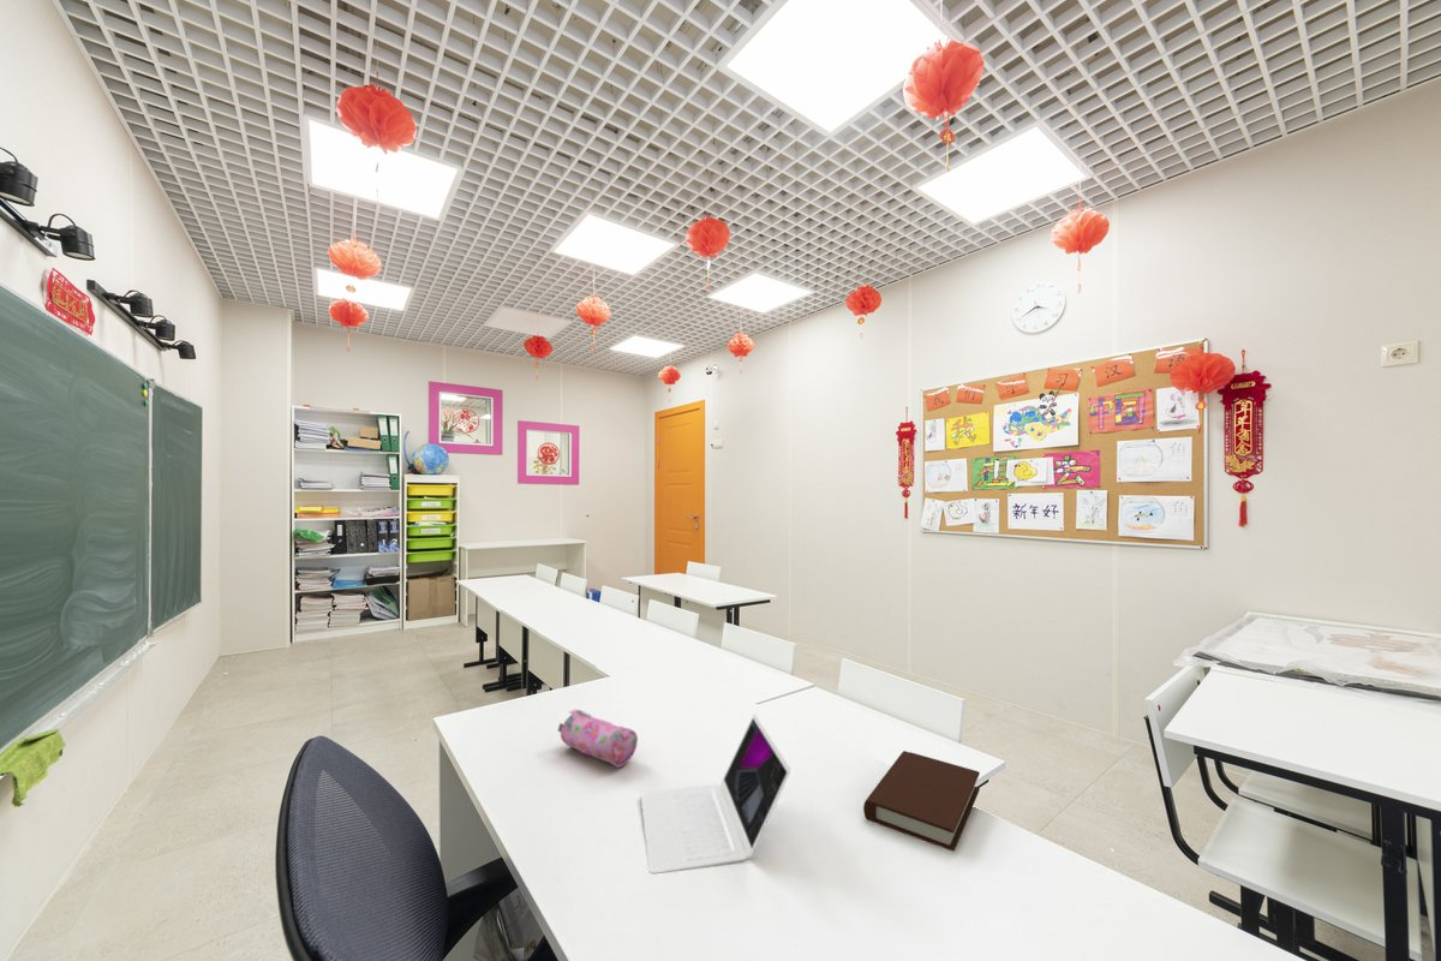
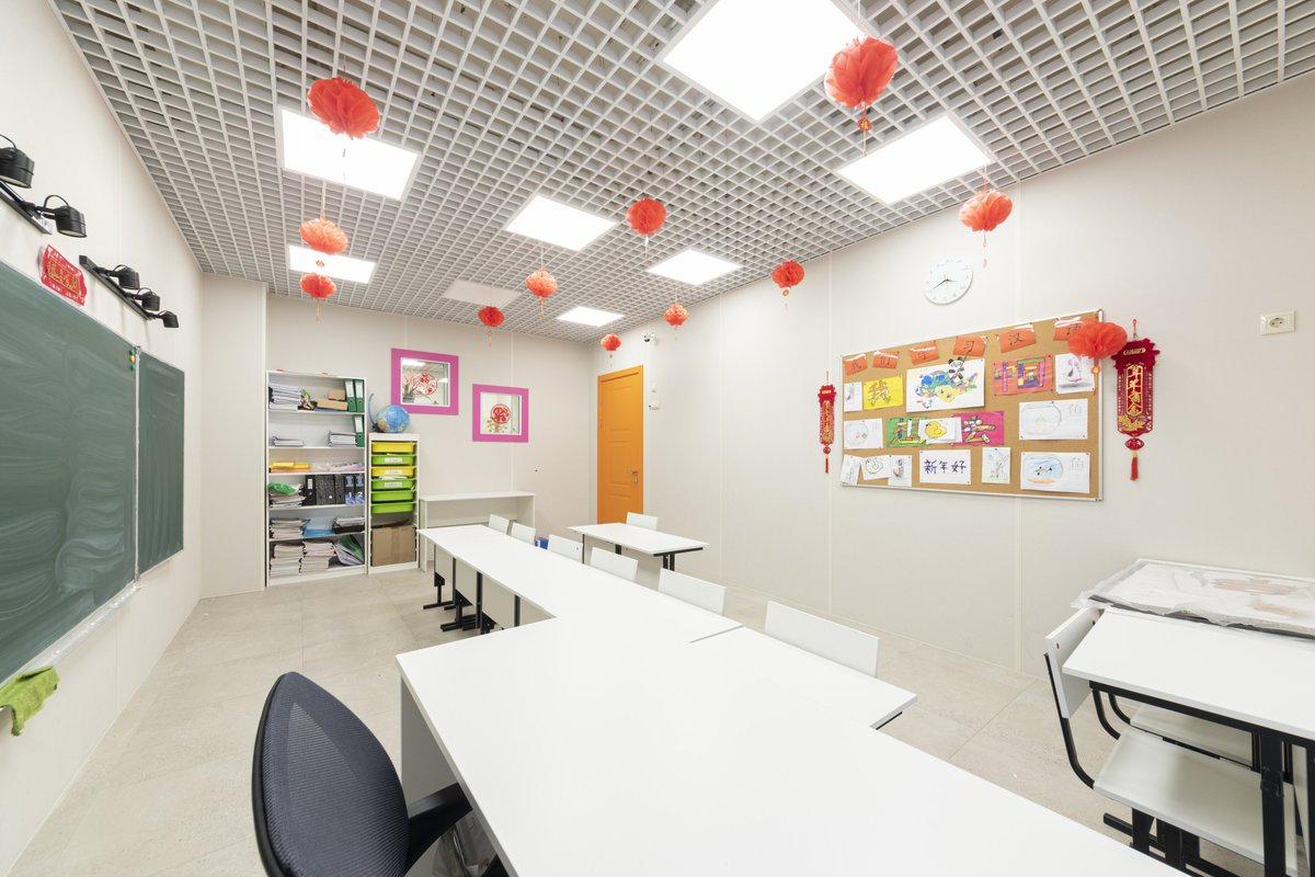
- laptop [640,714,791,875]
- pencil case [557,709,639,769]
- book [862,750,981,852]
